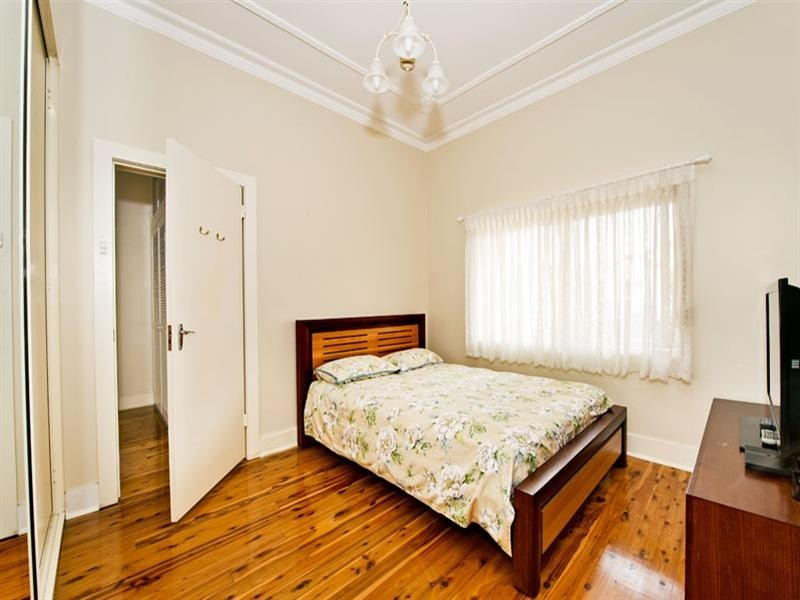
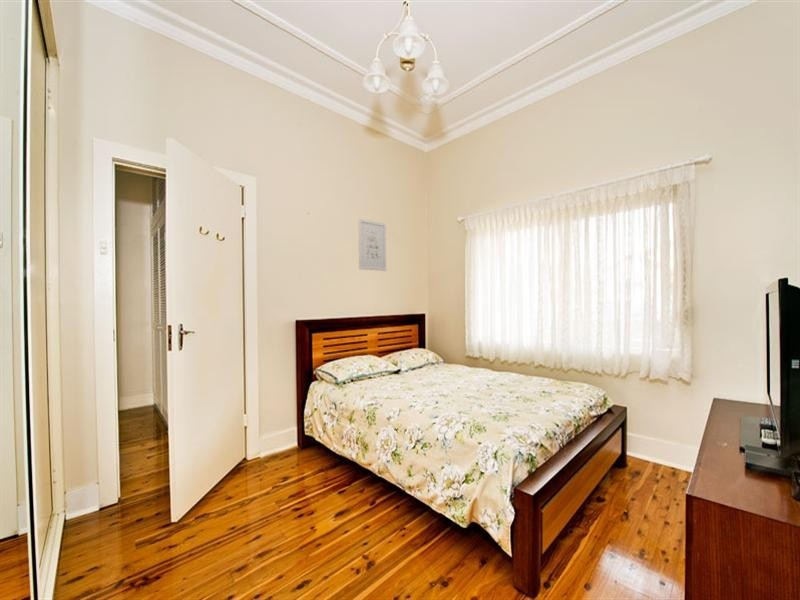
+ wall art [358,218,387,272]
